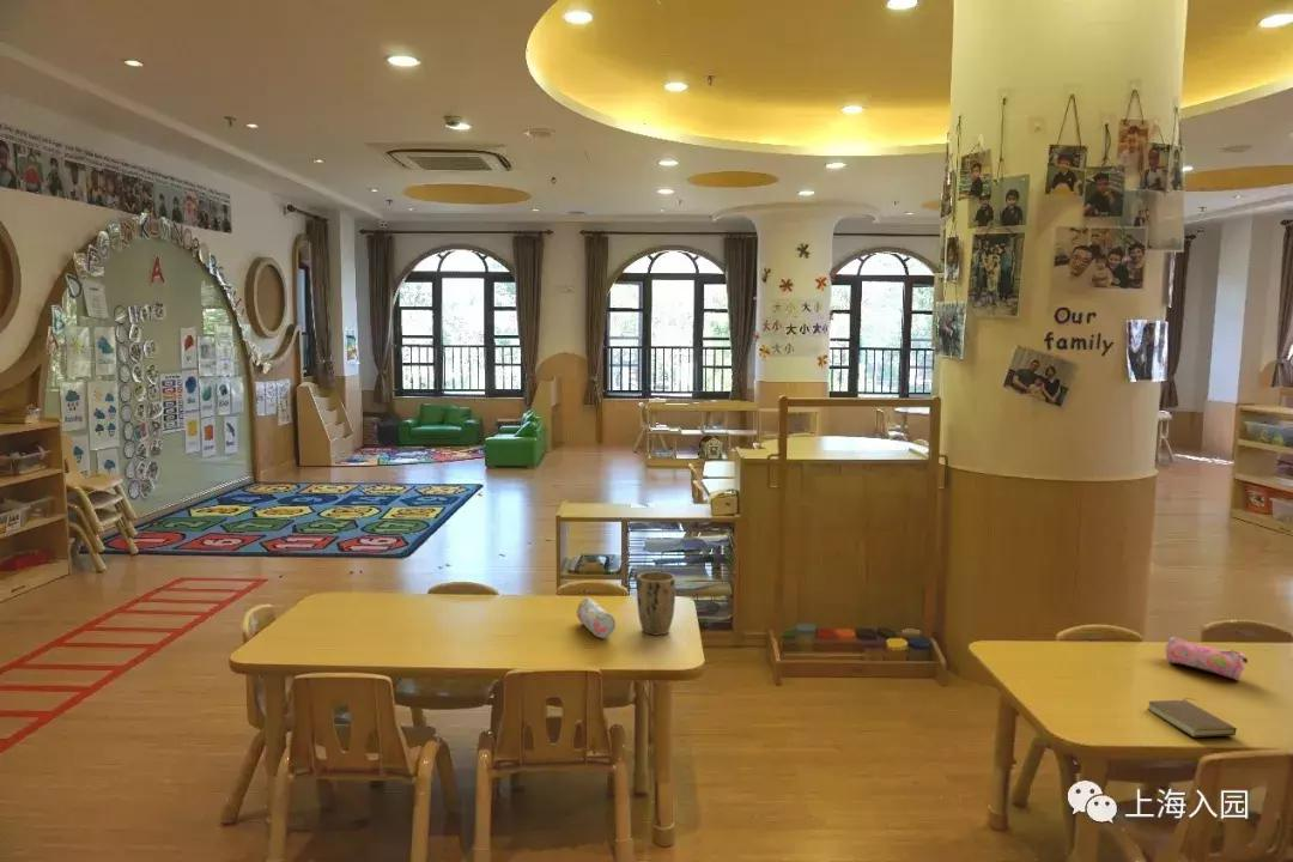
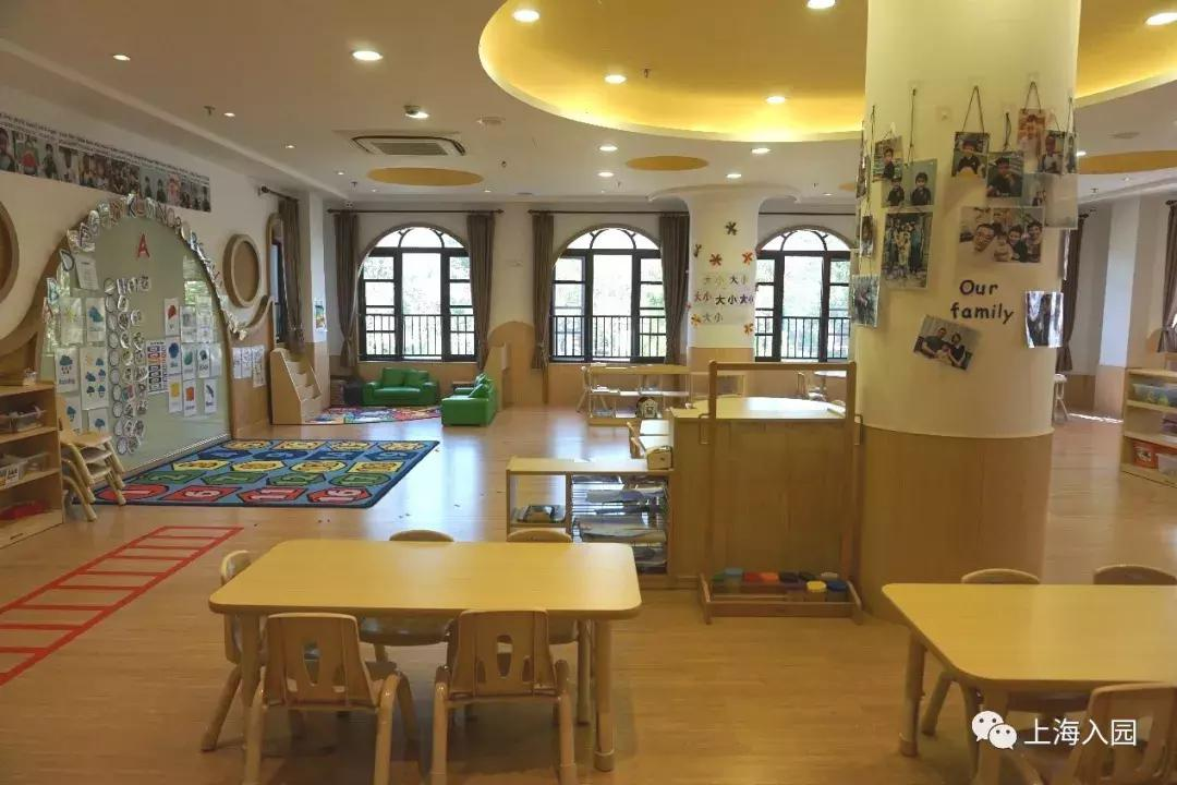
- pencil case [1165,636,1249,681]
- book [1147,697,1238,737]
- plant pot [636,571,676,637]
- pencil case [576,596,617,639]
